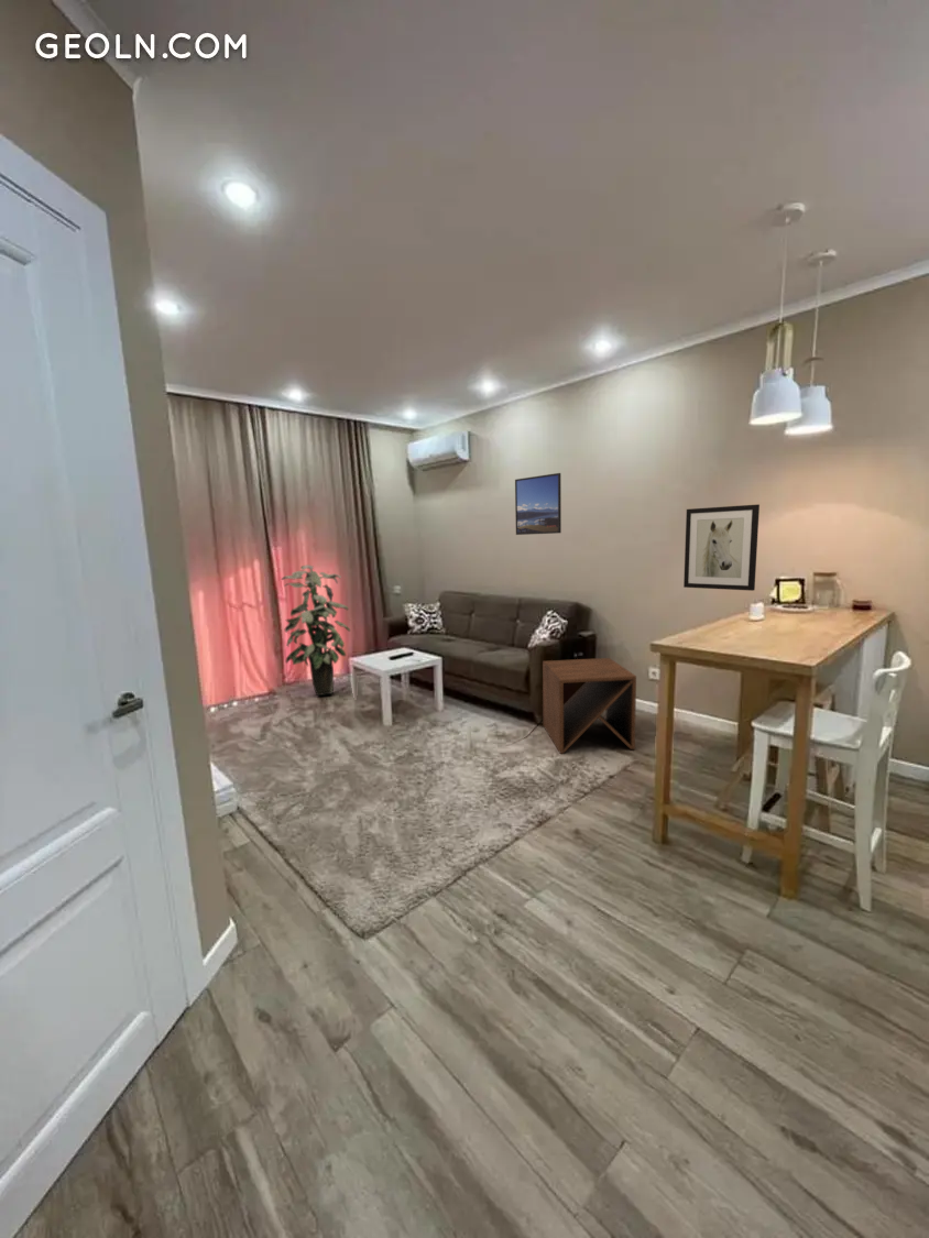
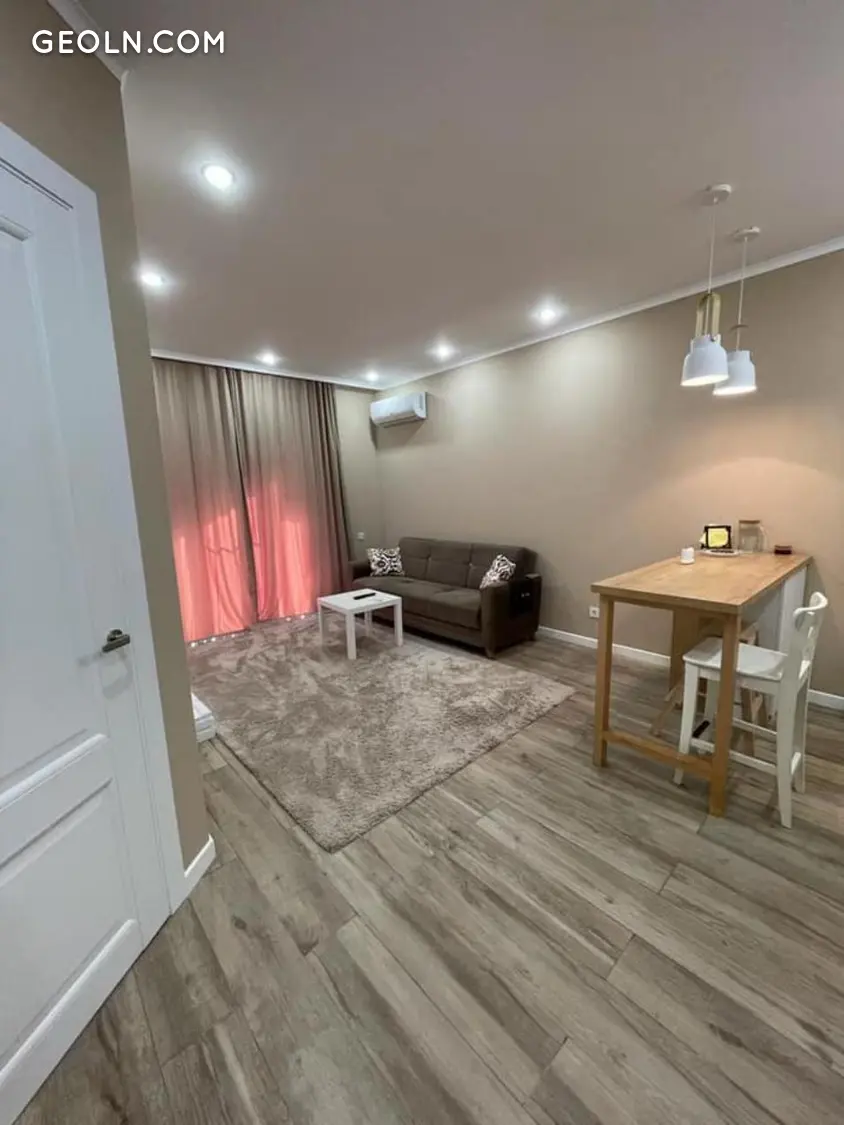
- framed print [514,472,562,536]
- indoor plant [280,563,351,697]
- side table [542,657,637,755]
- wall art [682,503,761,592]
